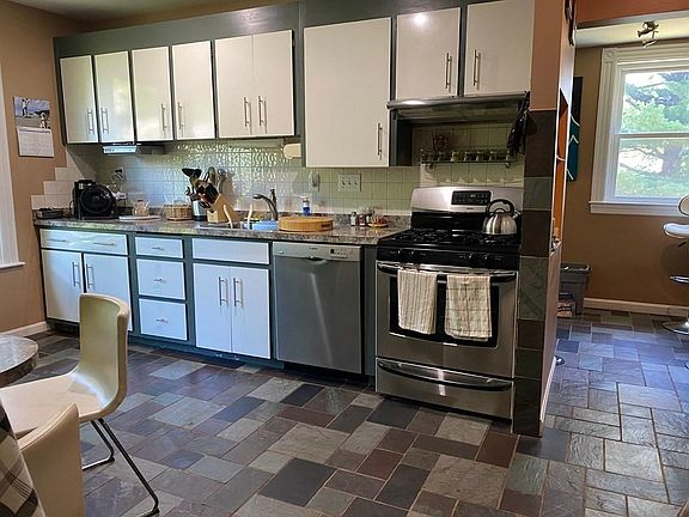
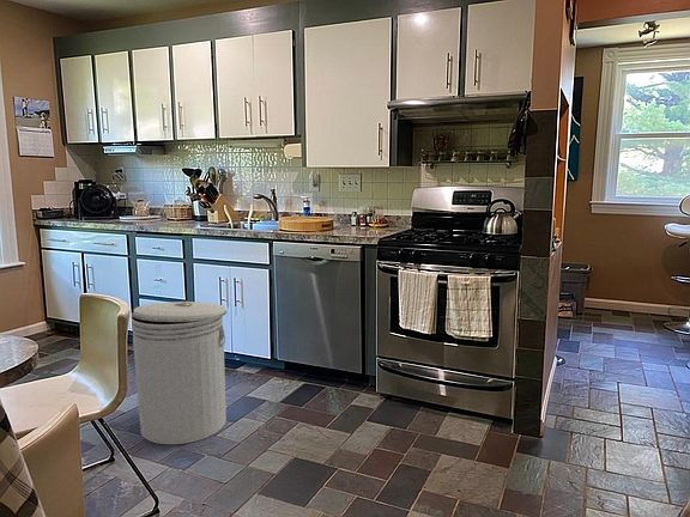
+ can [129,300,228,445]
